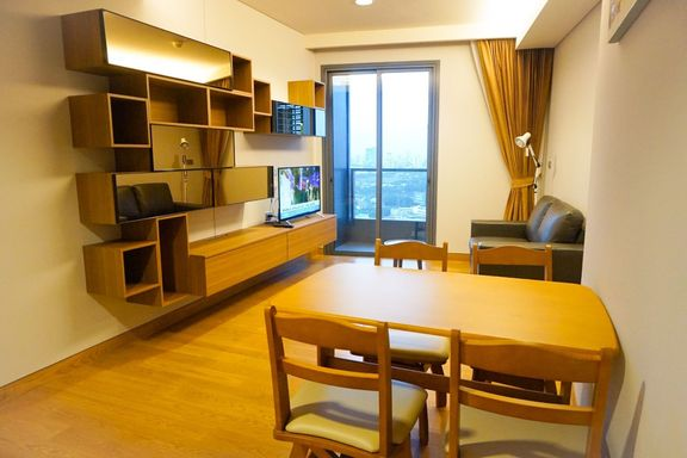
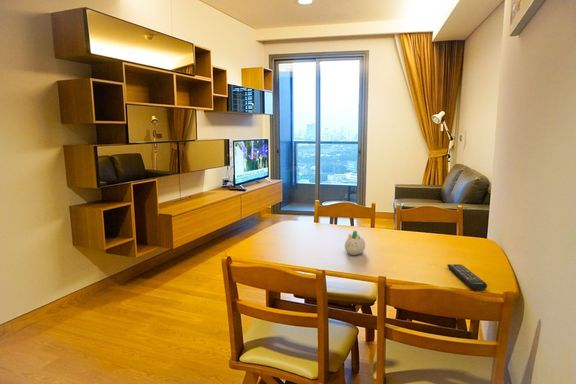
+ succulent planter [344,230,366,256]
+ remote control [446,263,488,291]
